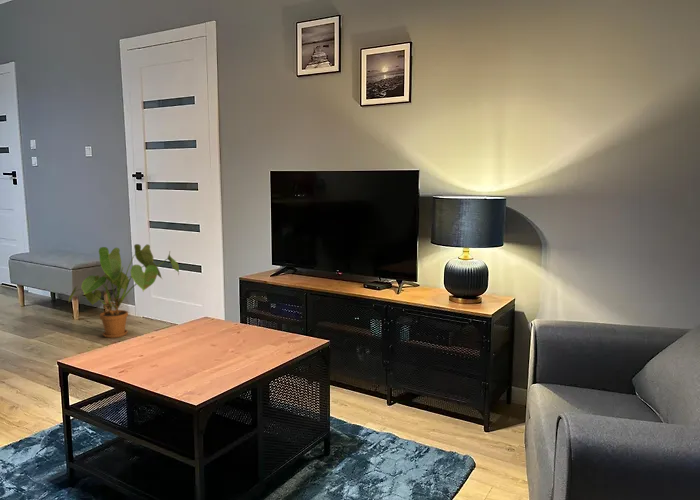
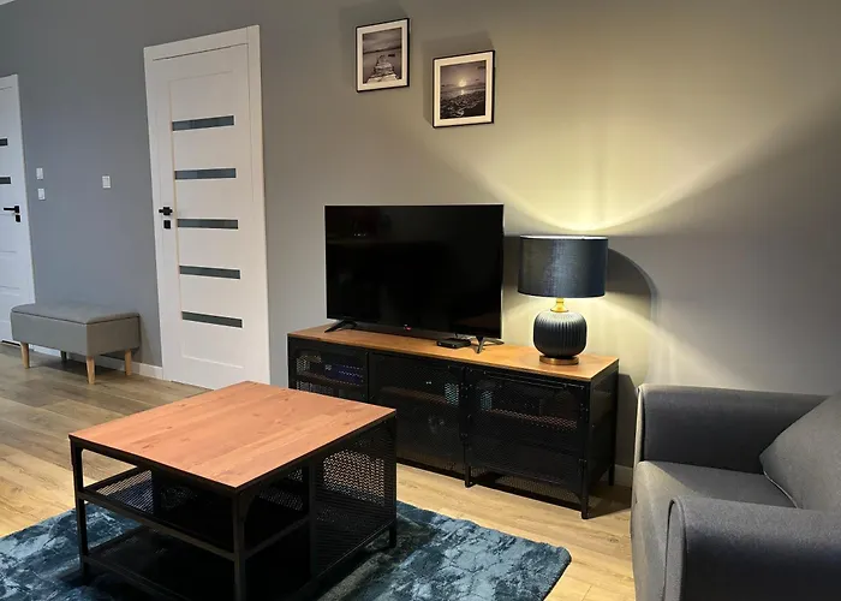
- house plant [68,243,180,339]
